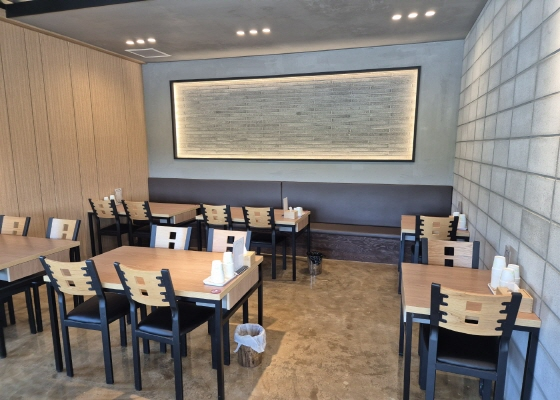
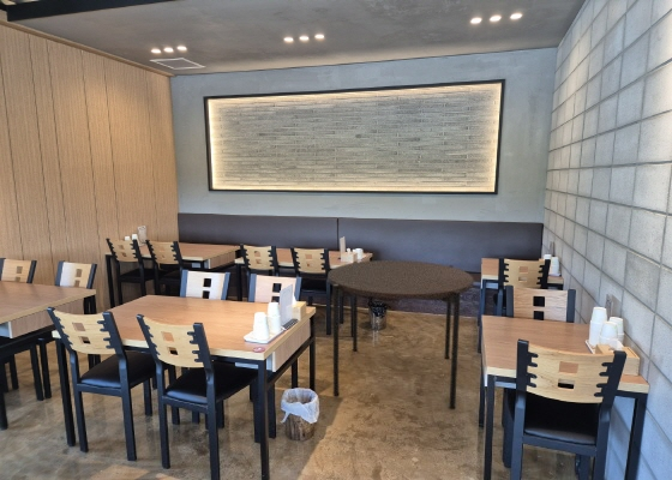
+ dining table [326,259,475,410]
